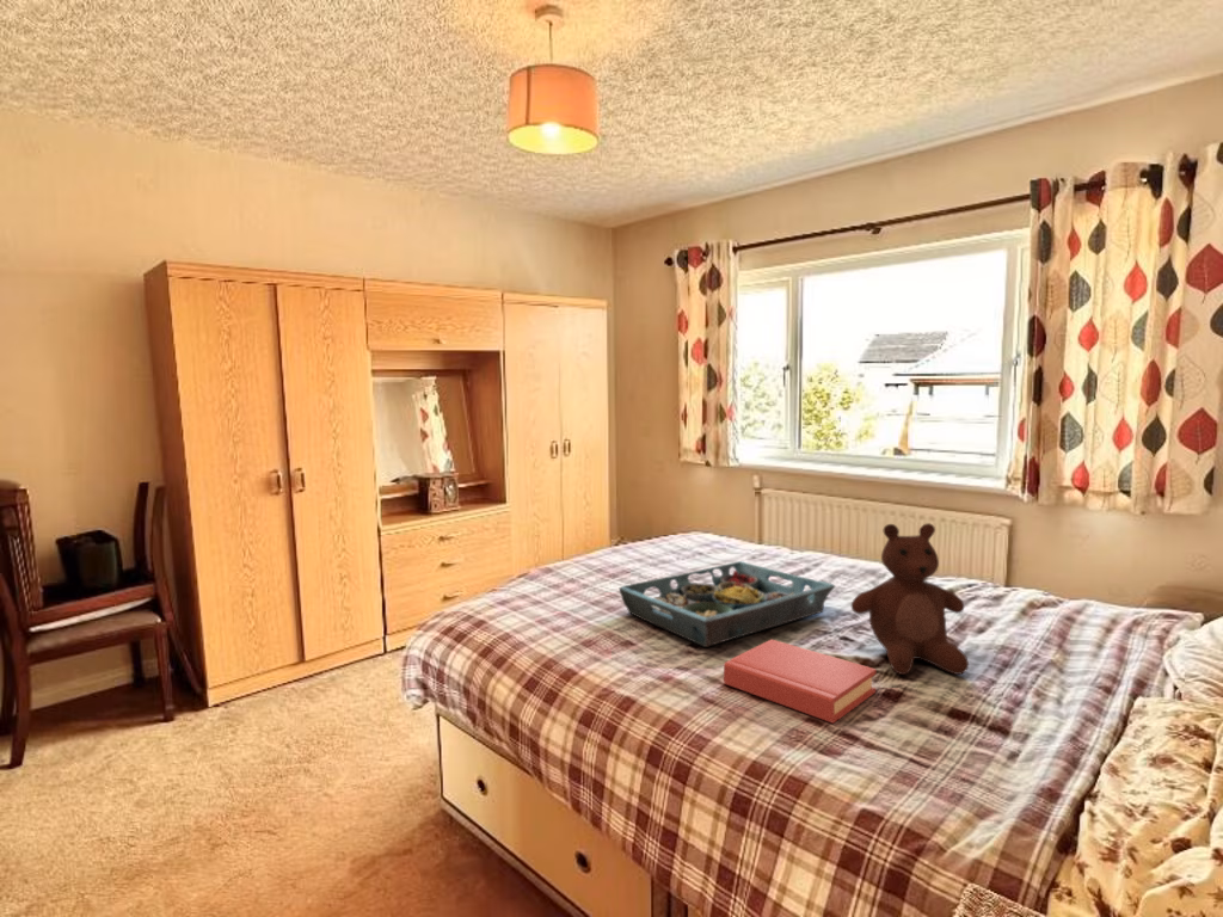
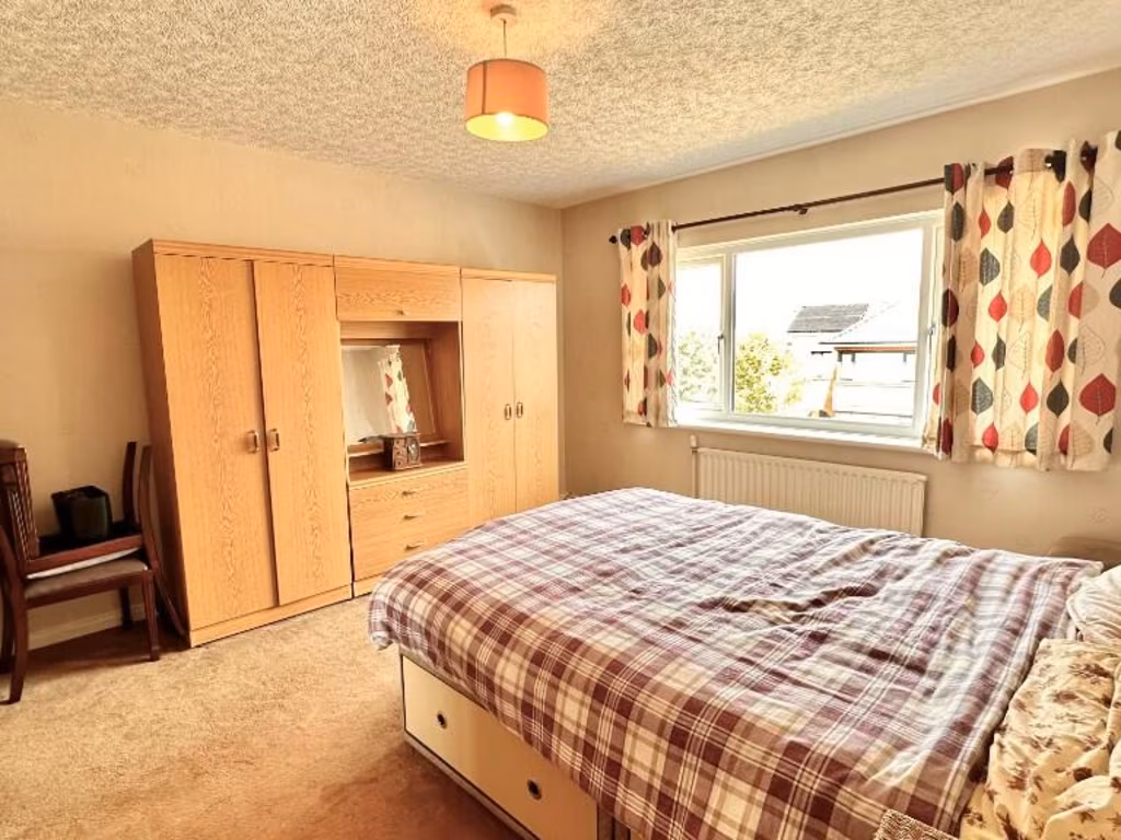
- serving tray [617,560,836,648]
- hardback book [723,639,877,725]
- teddy bear [850,522,970,676]
